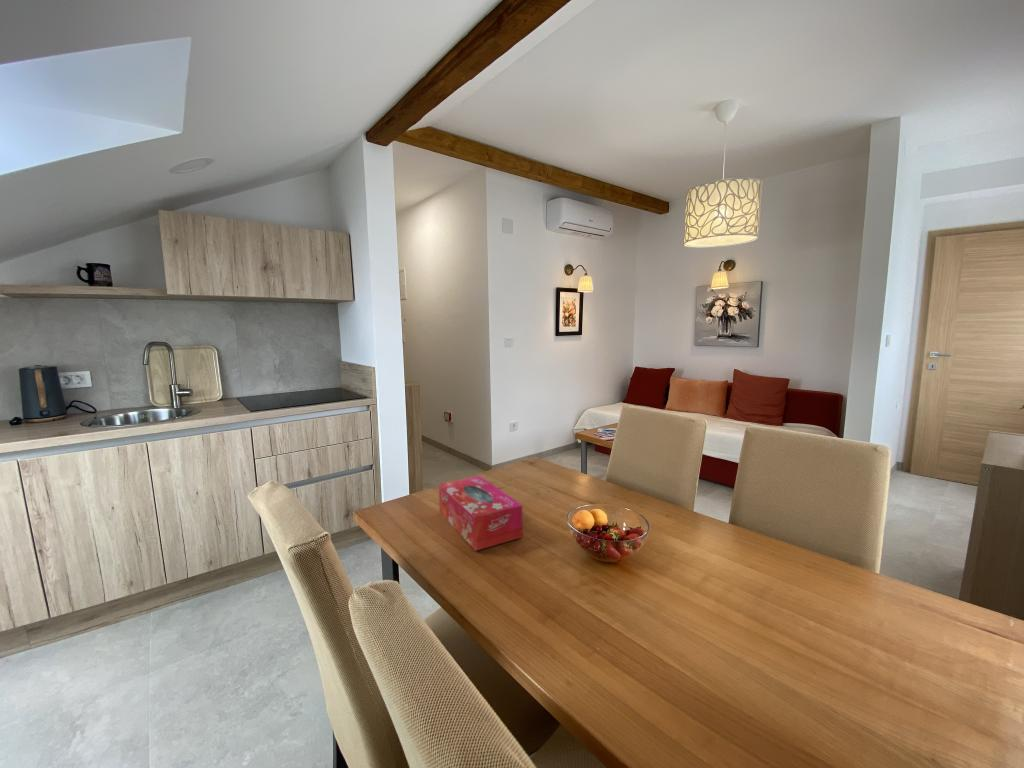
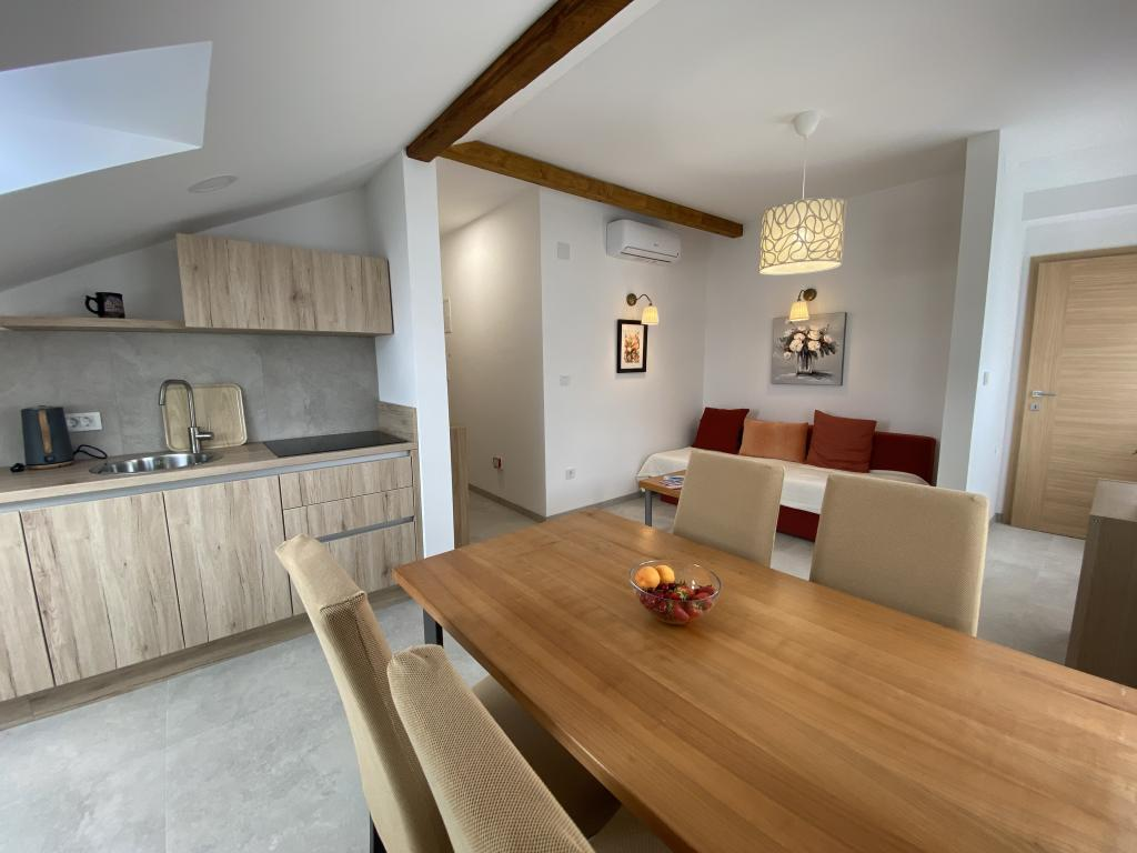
- tissue box [438,475,524,552]
